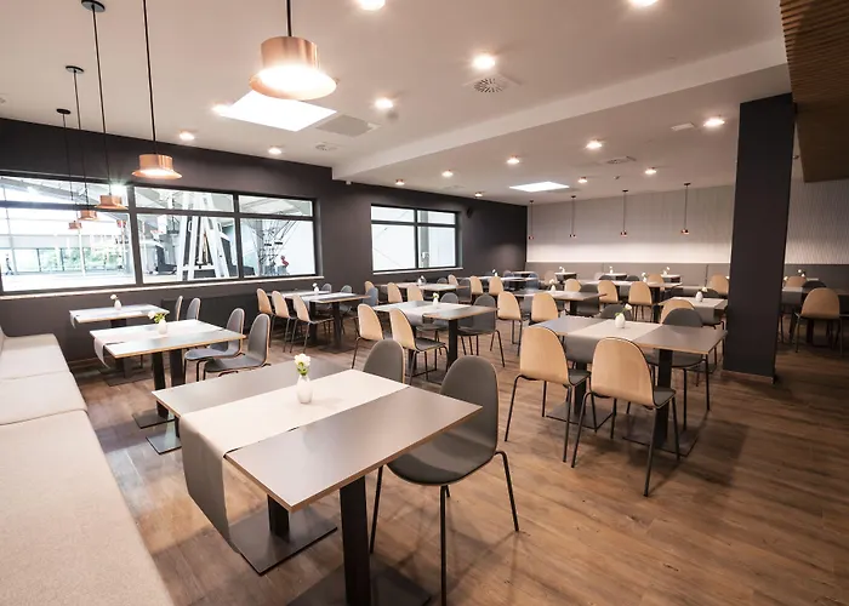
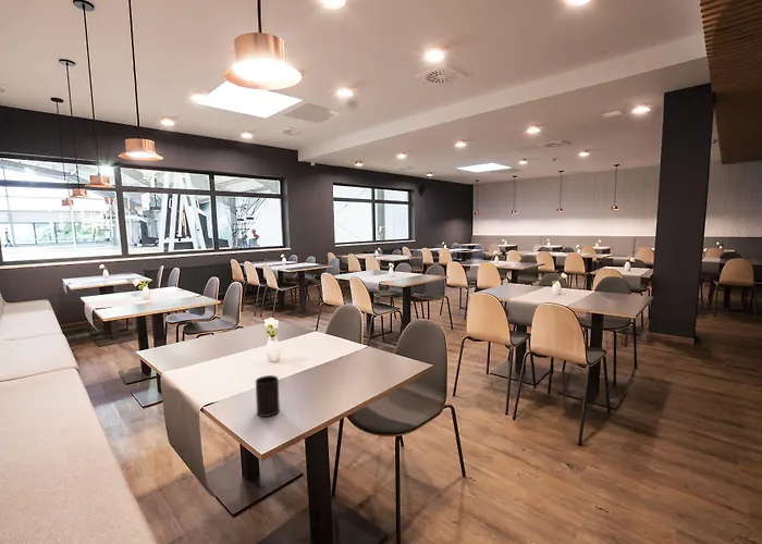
+ cup [255,374,281,418]
